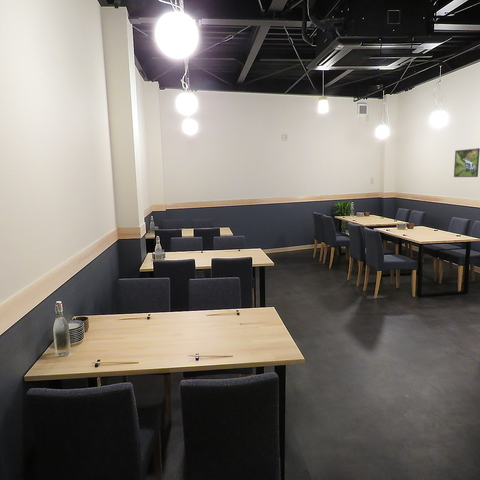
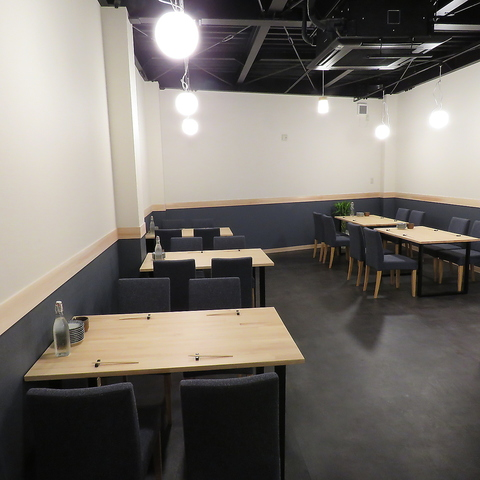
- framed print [453,147,480,178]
